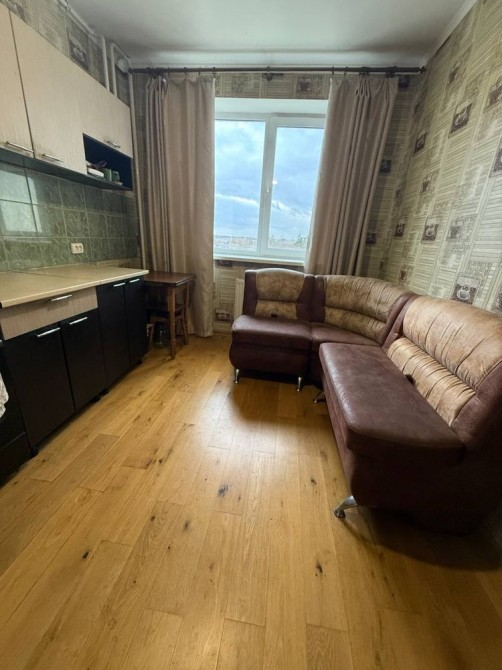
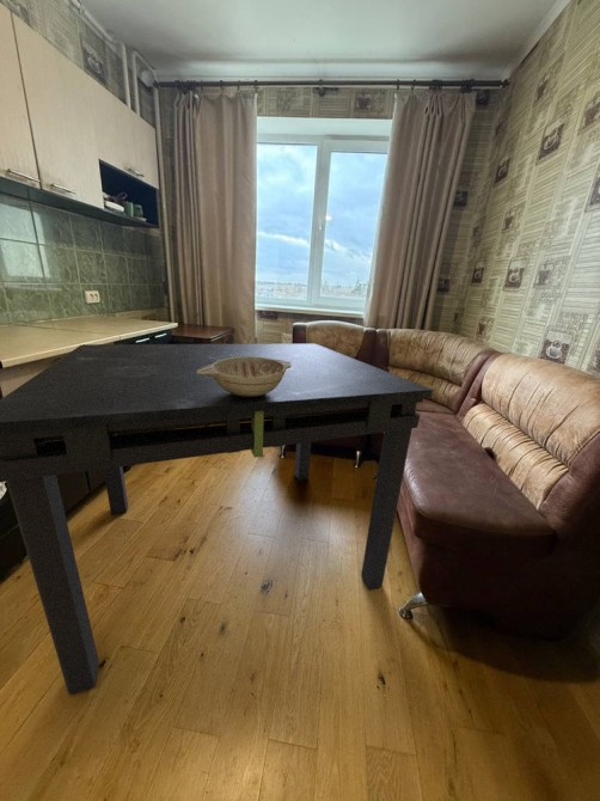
+ decorative bowl [197,356,292,397]
+ dining table [0,343,434,696]
